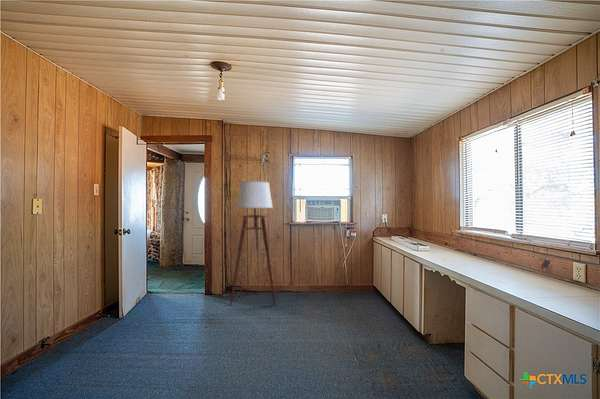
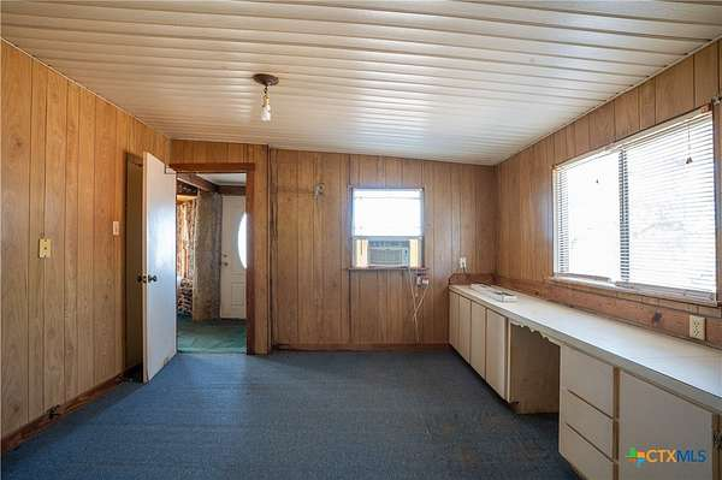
- floor lamp [222,180,277,306]
